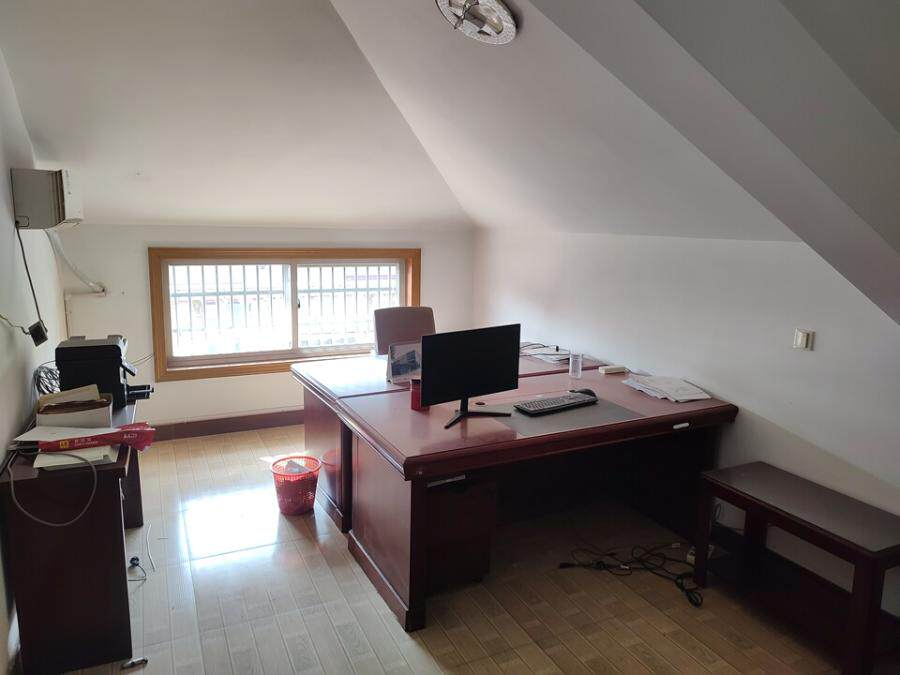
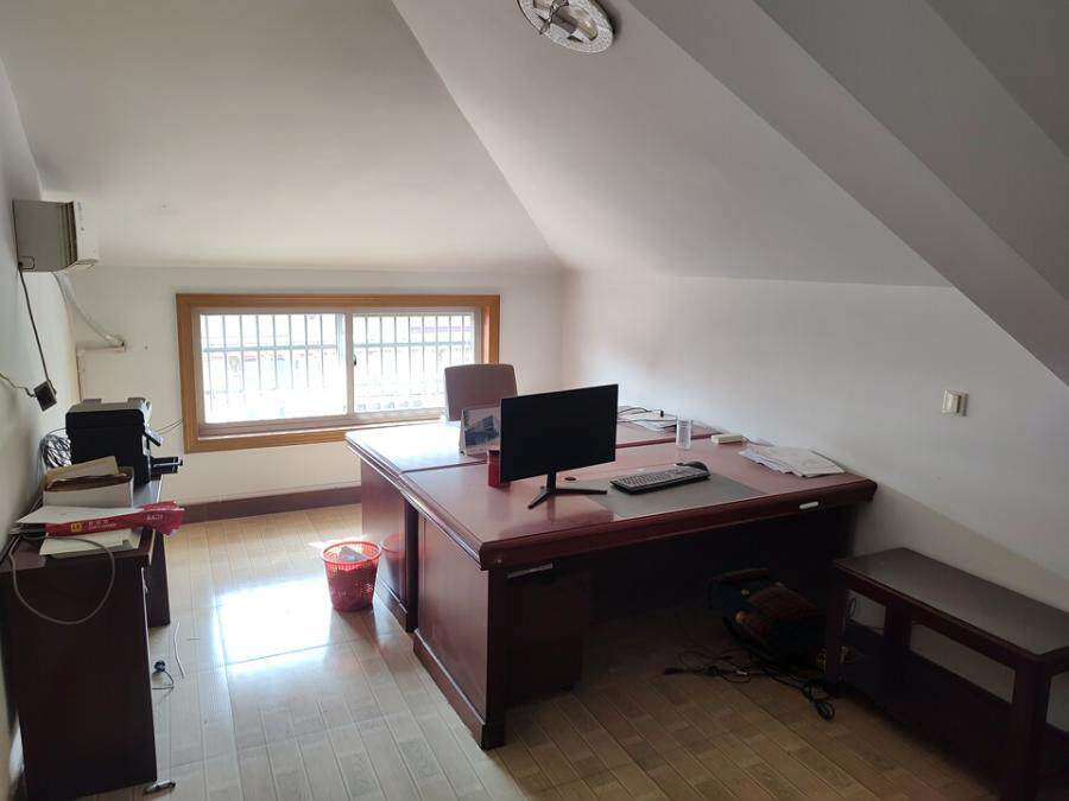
+ satchel [707,567,828,663]
